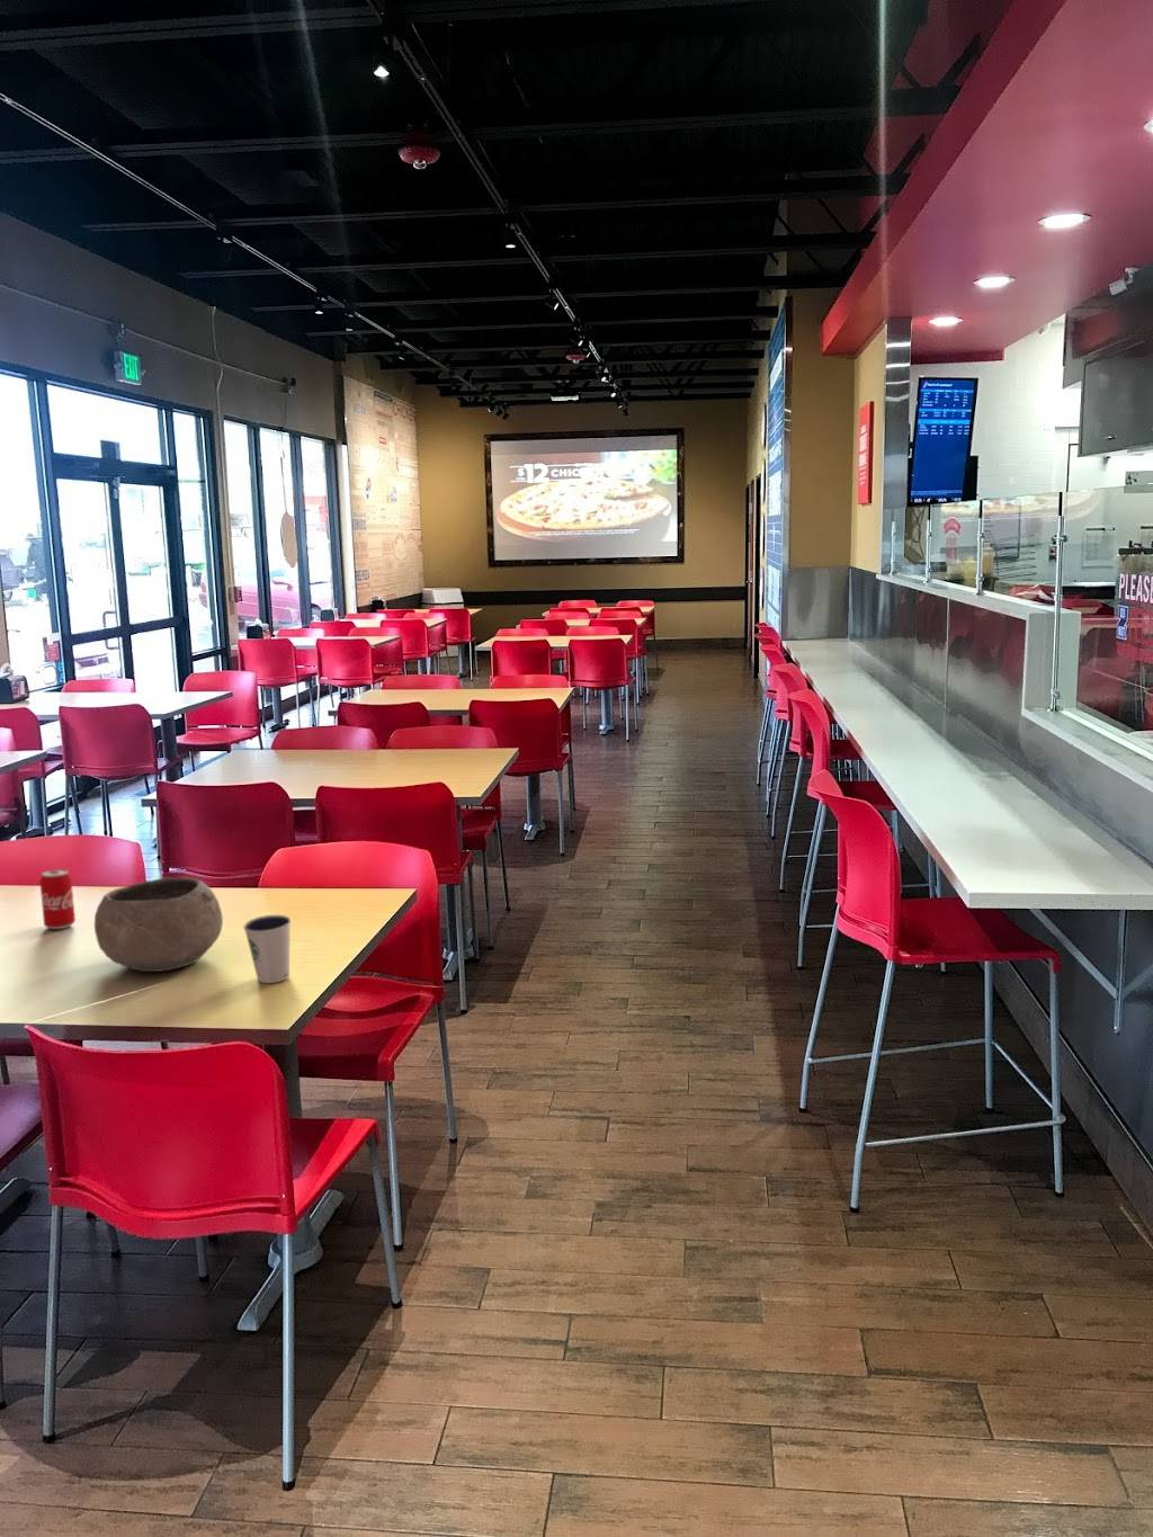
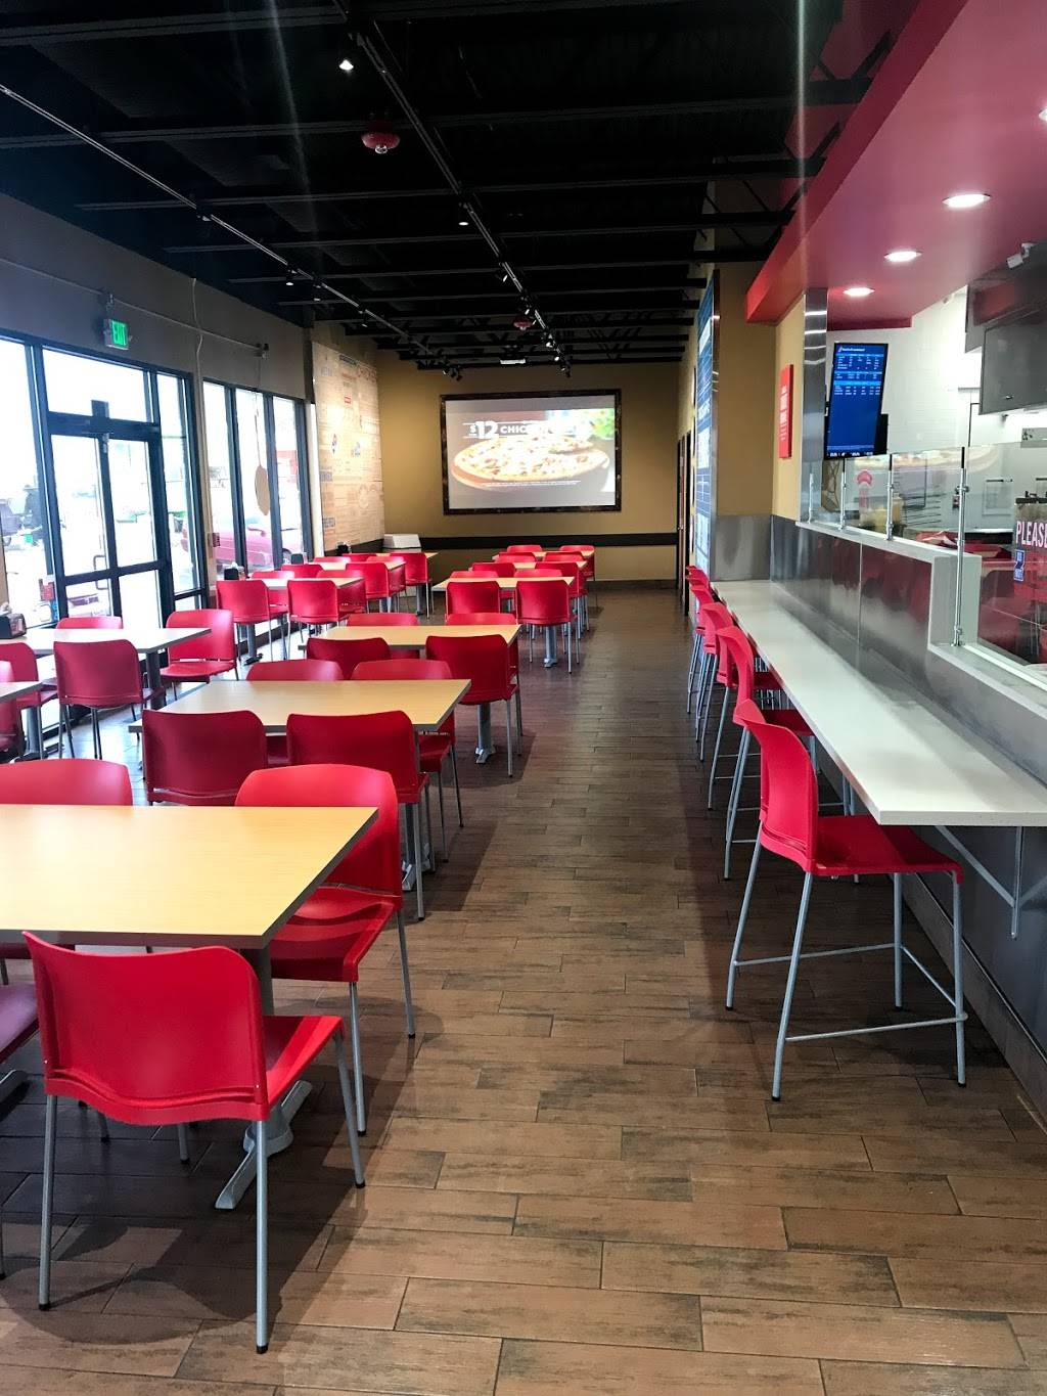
- bowl [93,876,224,973]
- beverage can [39,868,76,930]
- dixie cup [242,914,292,985]
